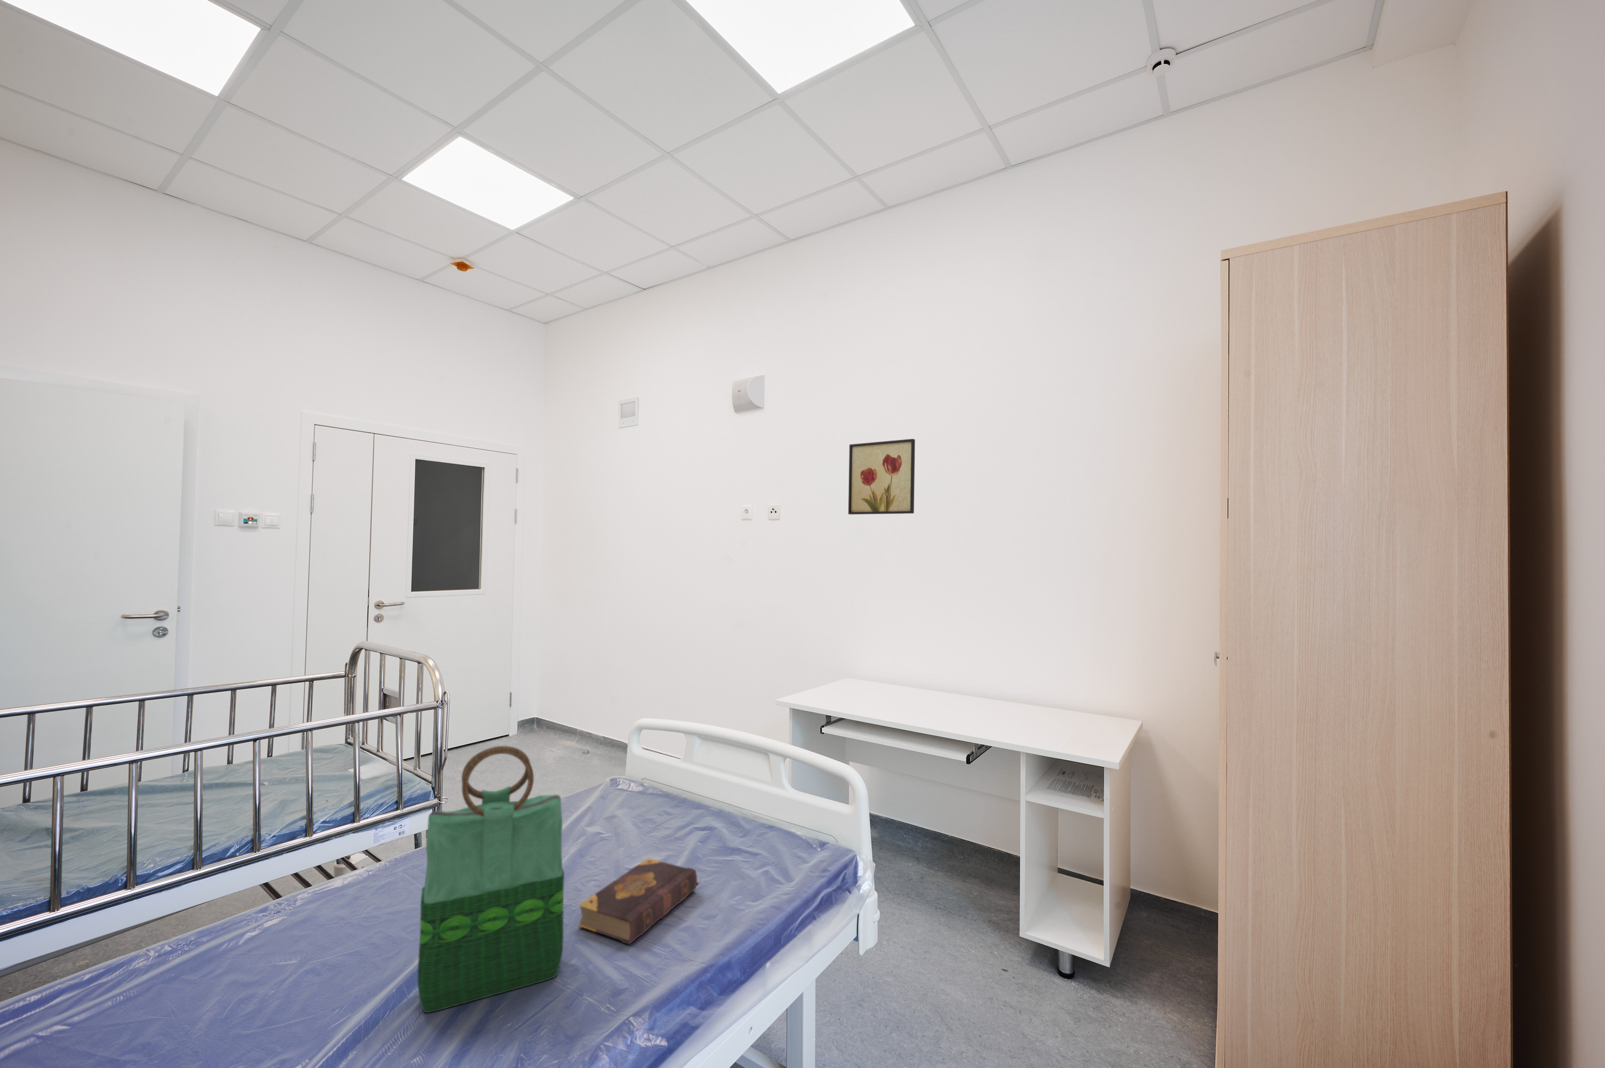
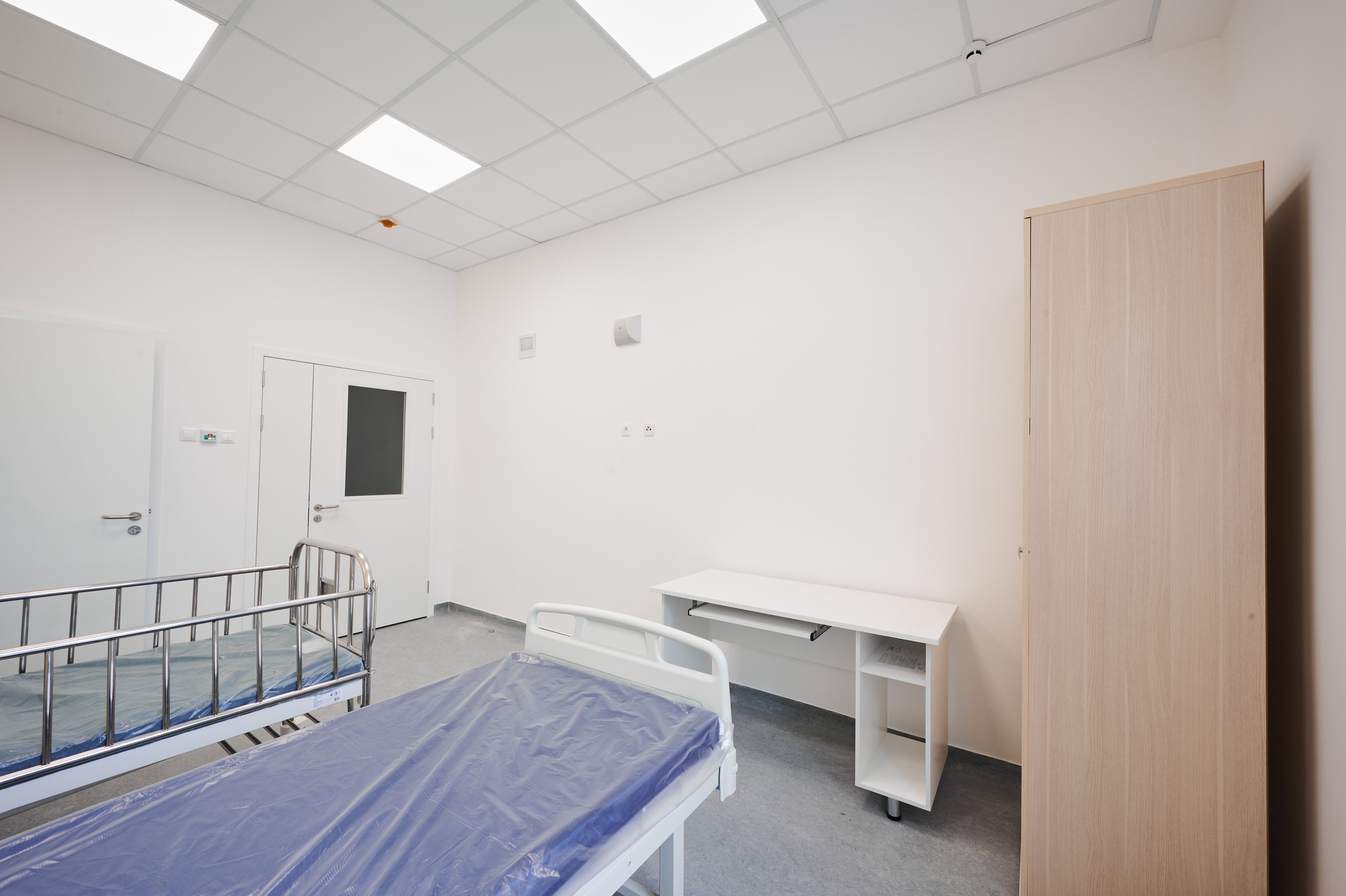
- book [577,857,700,945]
- tote bag [417,745,565,1013]
- wall art [848,439,916,515]
